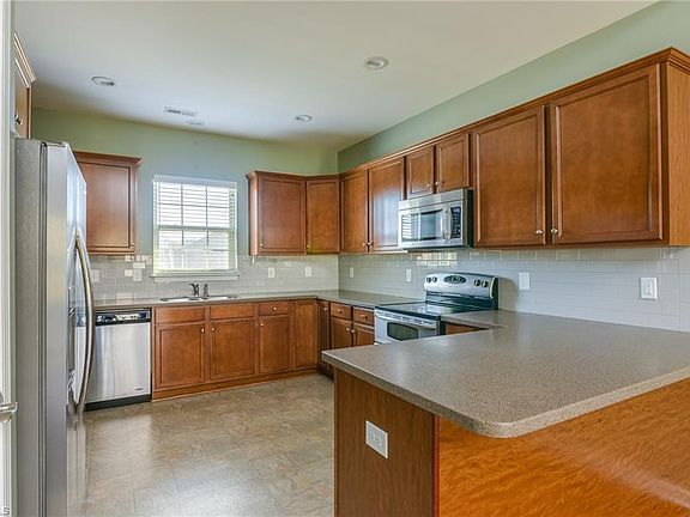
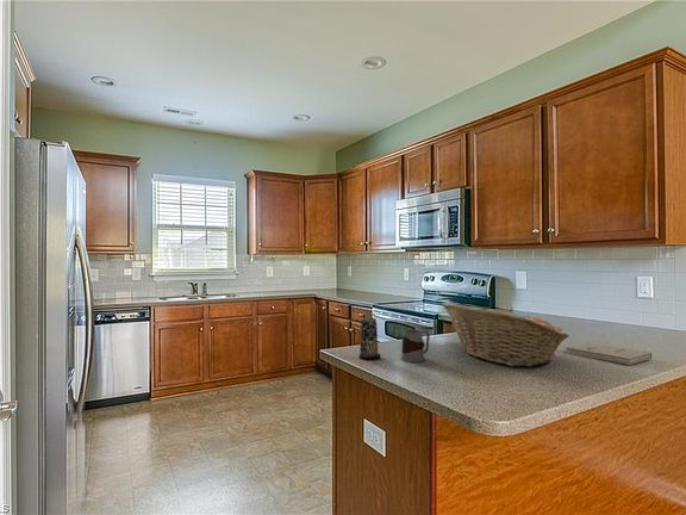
+ candle [358,317,381,361]
+ book [563,341,653,366]
+ fruit basket [441,302,569,368]
+ mug [400,329,431,362]
